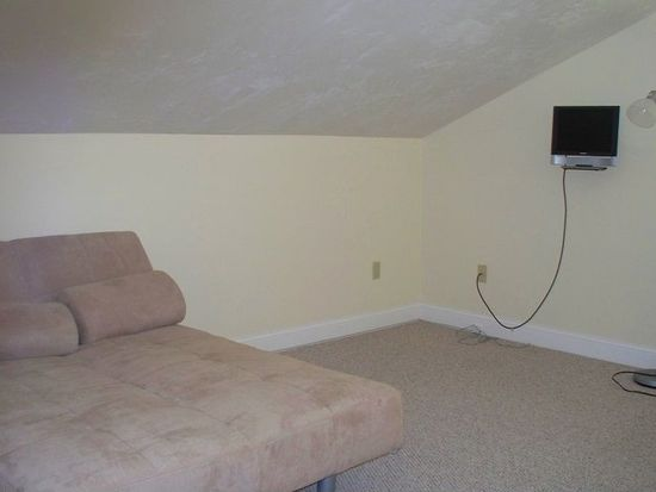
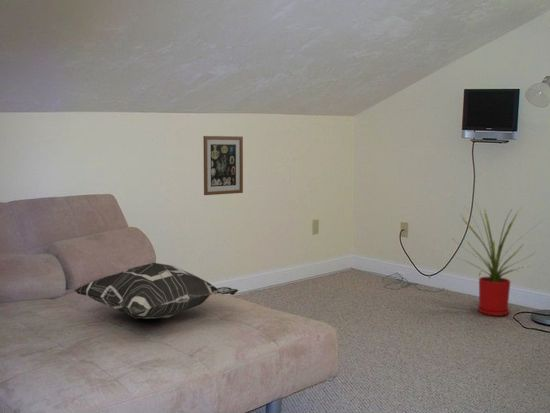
+ wall art [202,135,244,196]
+ house plant [453,202,542,317]
+ decorative pillow [73,262,239,320]
